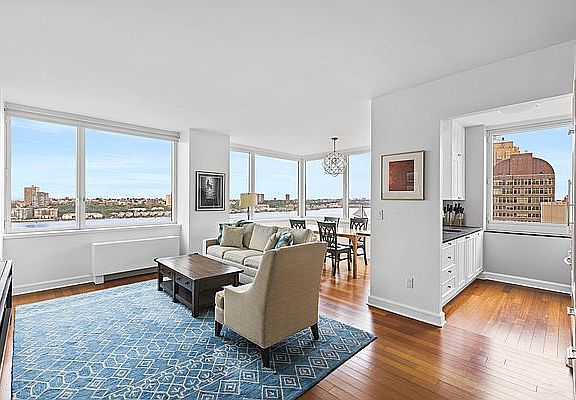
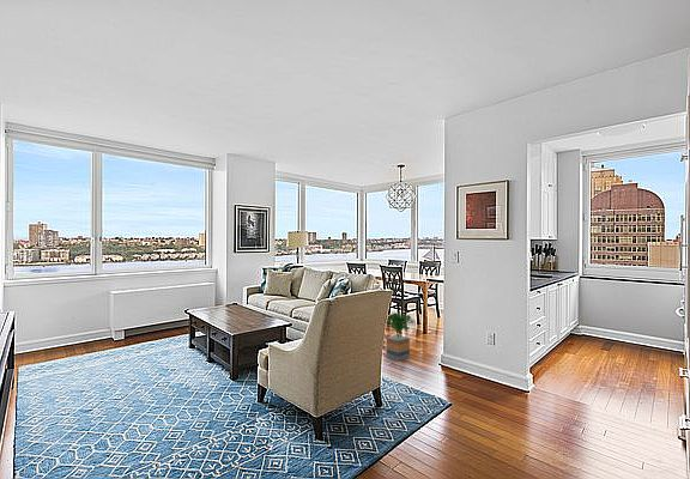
+ potted tree [386,311,416,363]
